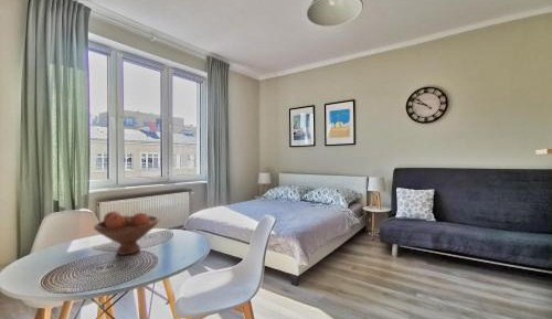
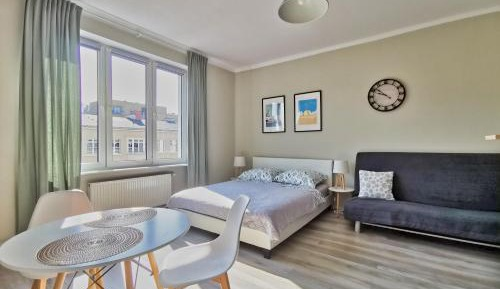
- fruit bowl [93,210,160,256]
